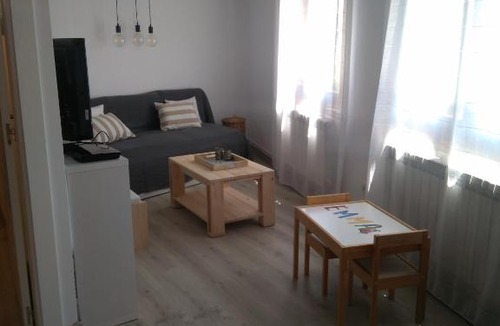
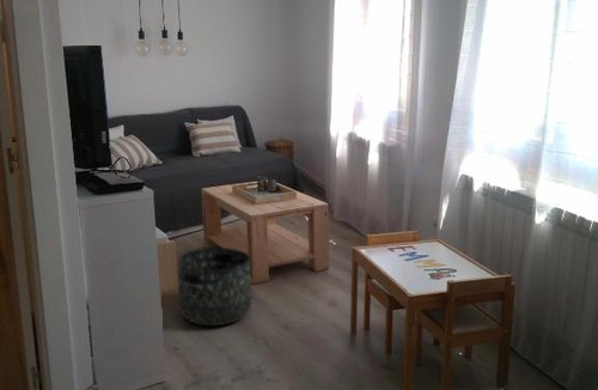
+ basket [177,246,254,327]
